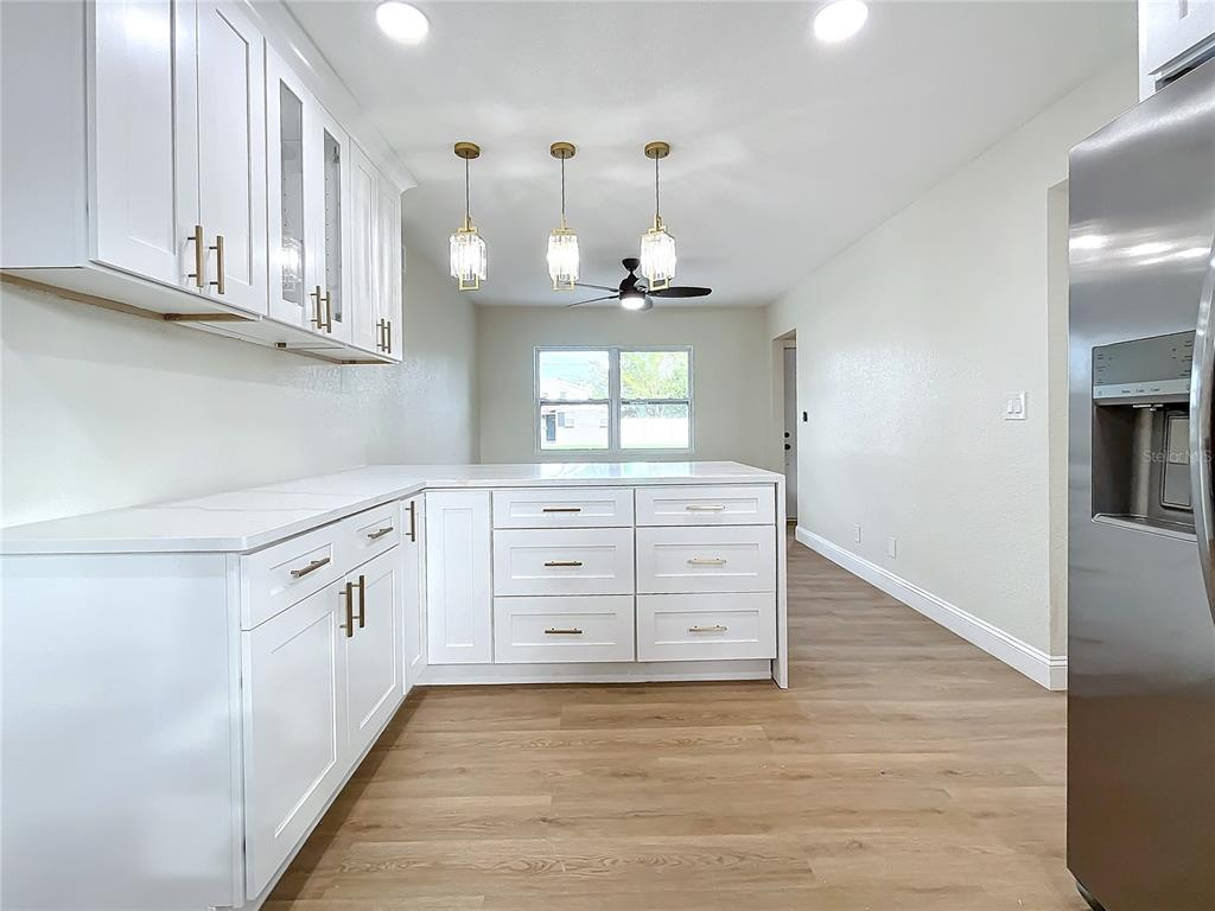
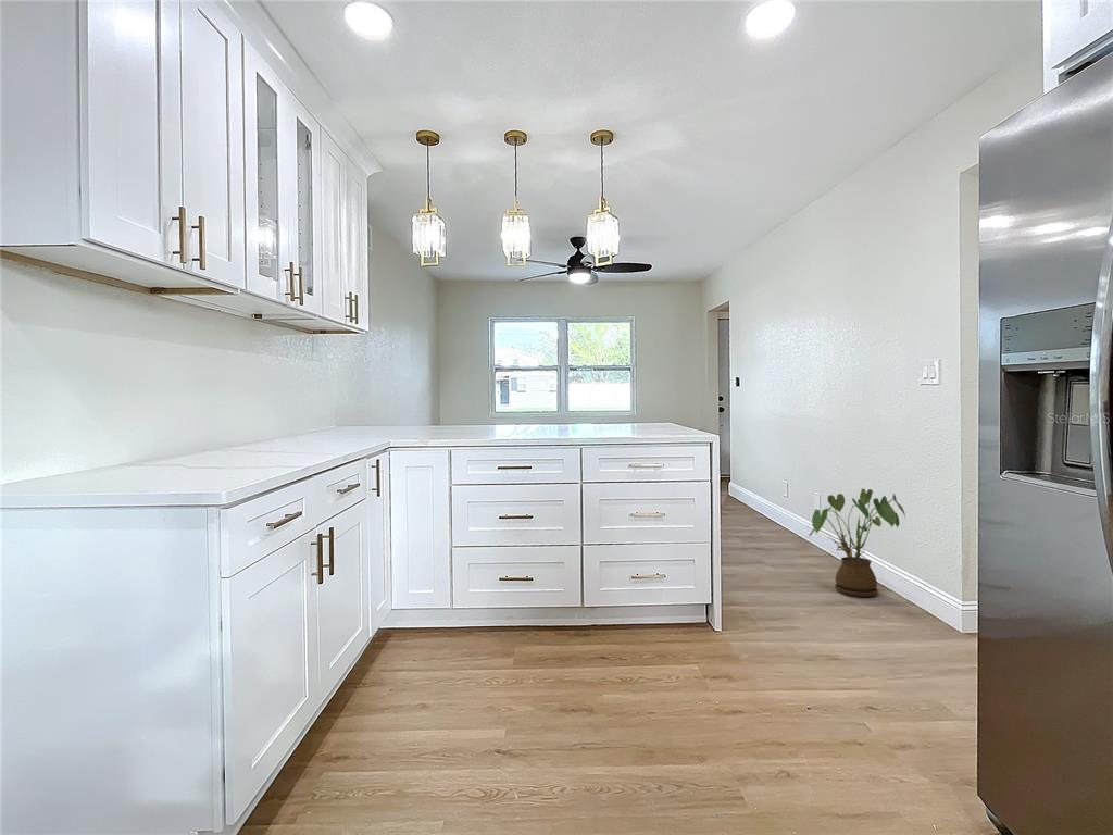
+ house plant [809,487,906,598]
